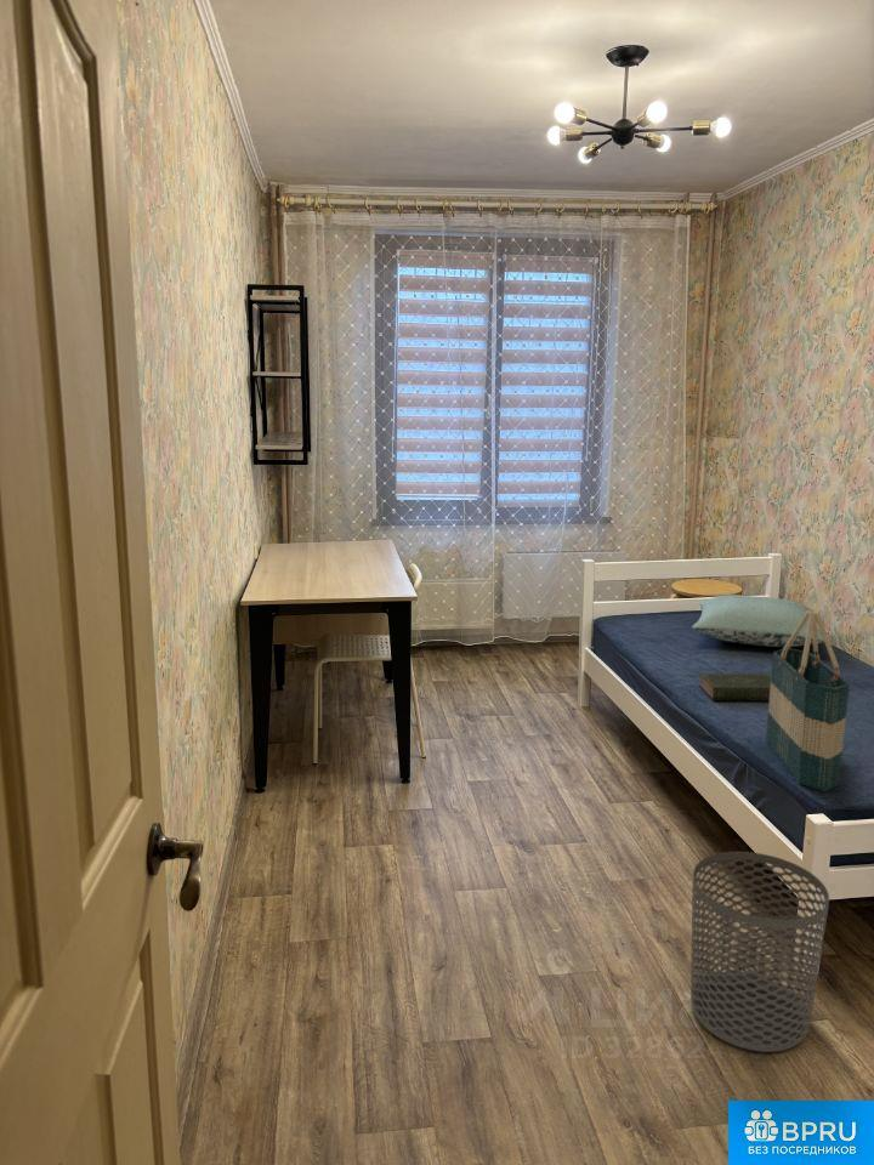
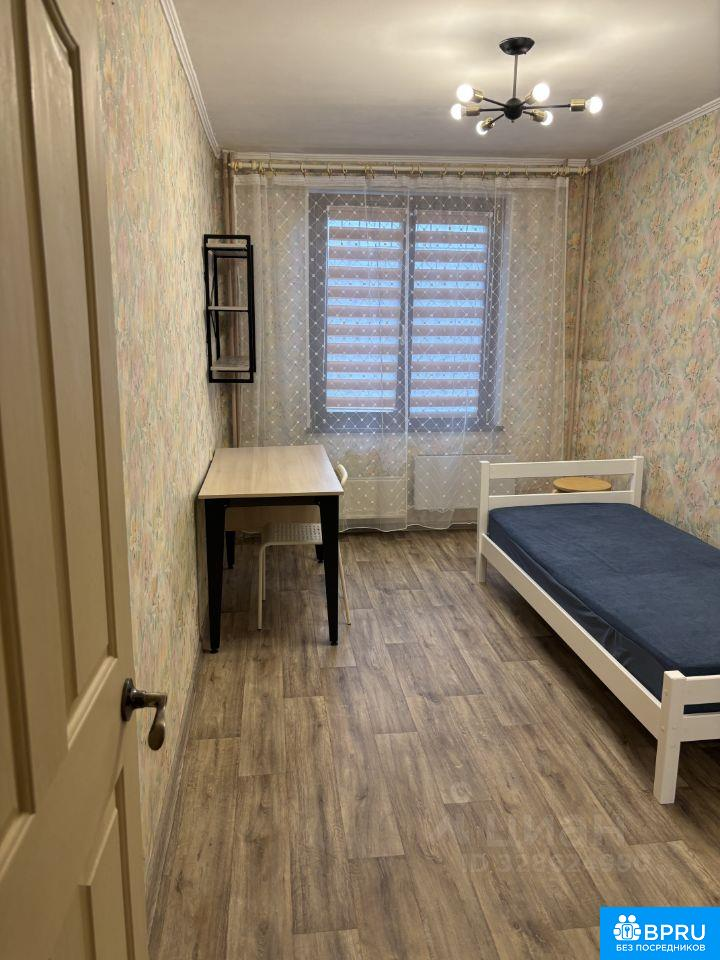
- book [698,672,772,701]
- pillow [691,593,824,648]
- waste bin [689,851,830,1053]
- tote bag [765,609,851,794]
